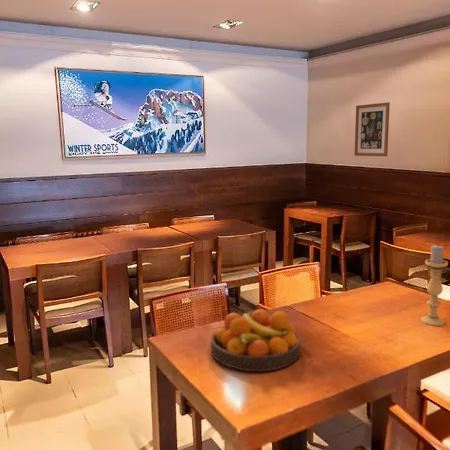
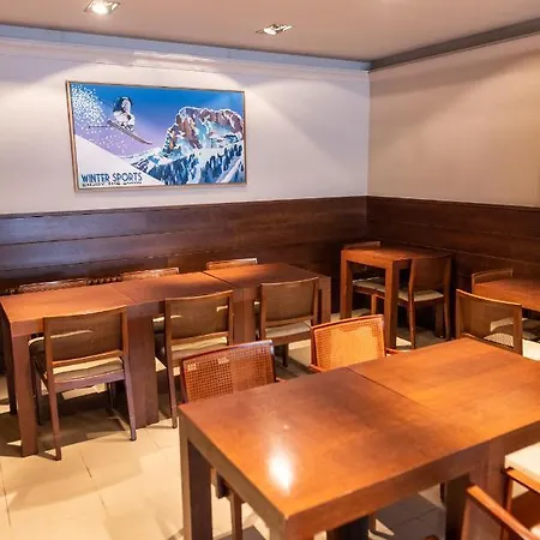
- candle holder [420,244,449,327]
- wall art [354,101,391,157]
- fruit bowl [210,308,301,372]
